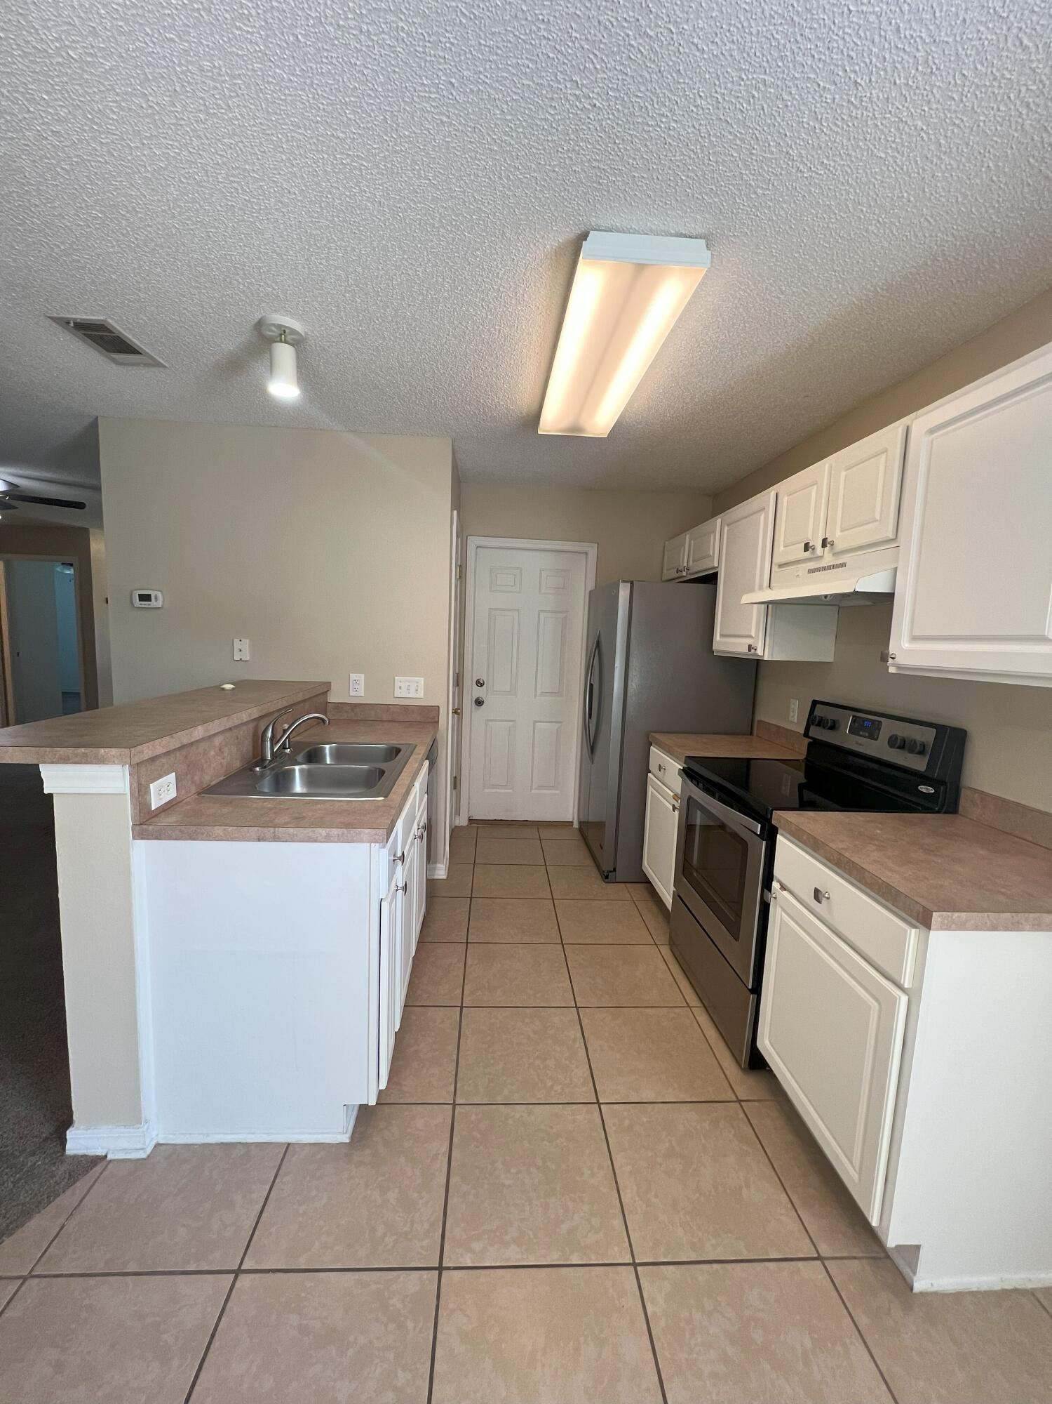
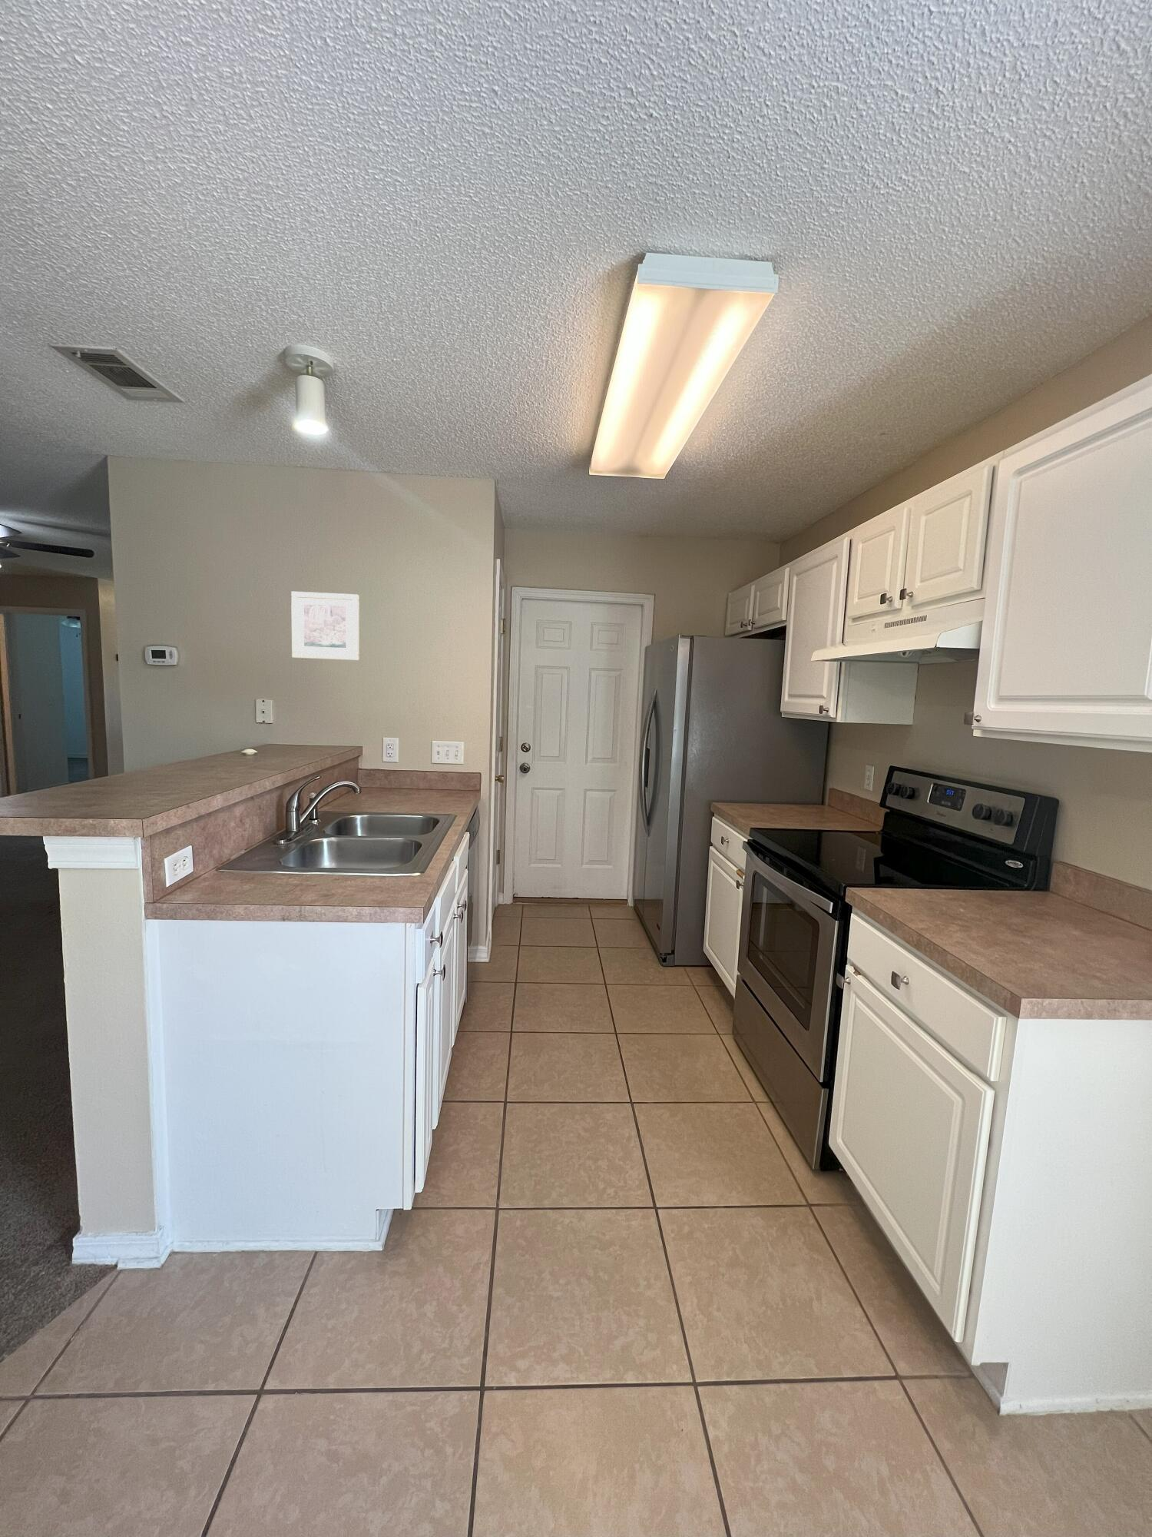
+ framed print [290,591,359,662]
